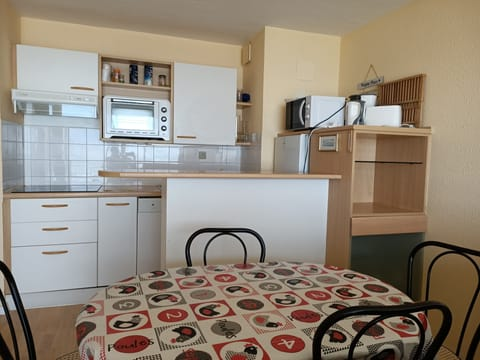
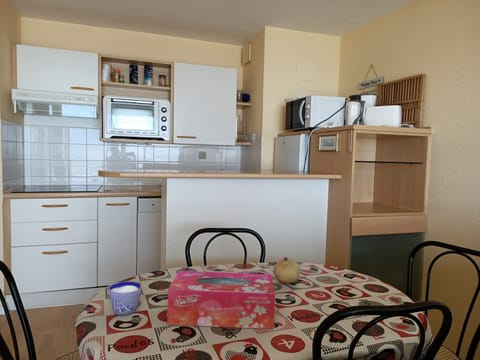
+ cup [108,281,142,316]
+ tissue box [166,270,276,330]
+ fruit [273,256,301,285]
